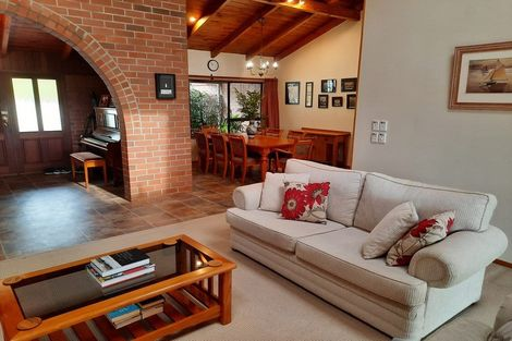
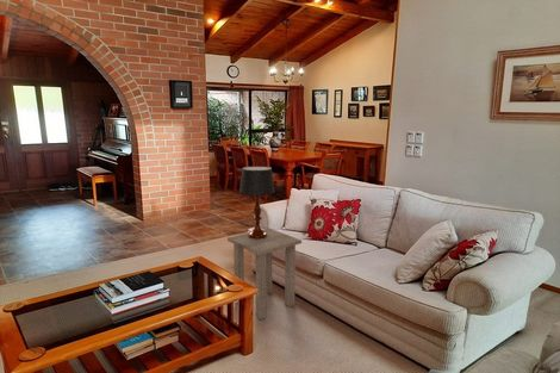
+ side table [226,228,303,321]
+ table lamp [238,166,276,240]
